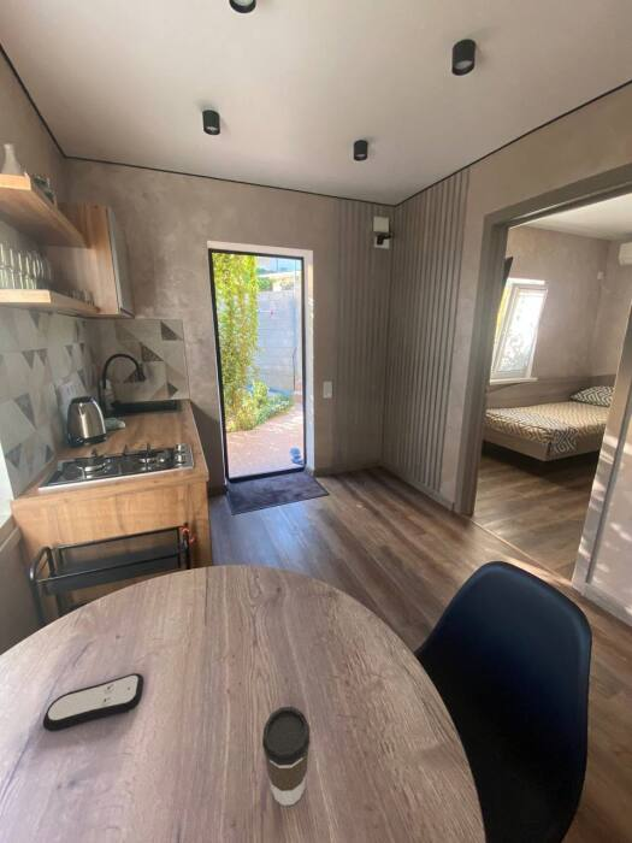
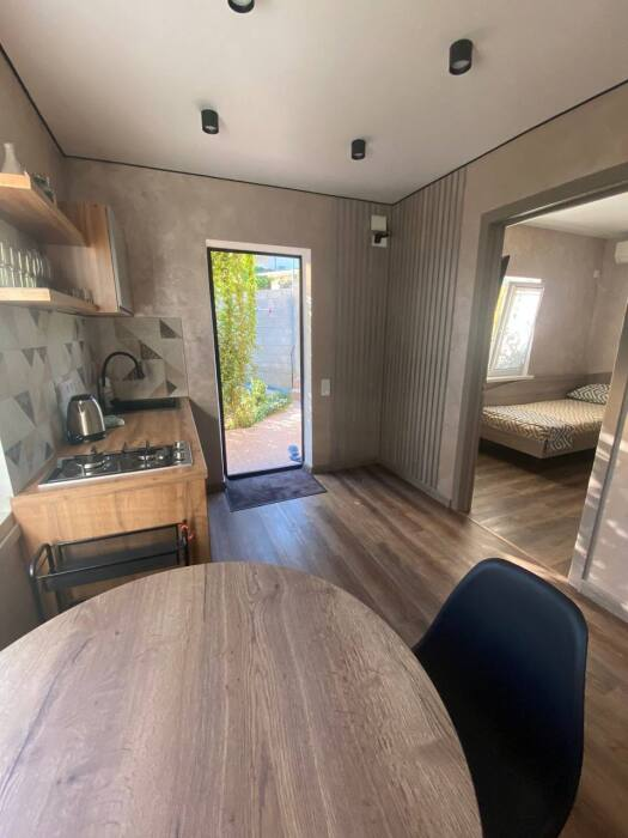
- remote control [42,672,144,732]
- coffee cup [261,706,311,807]
